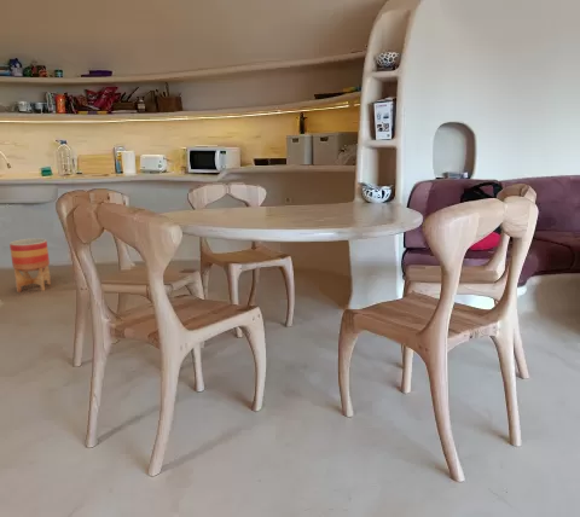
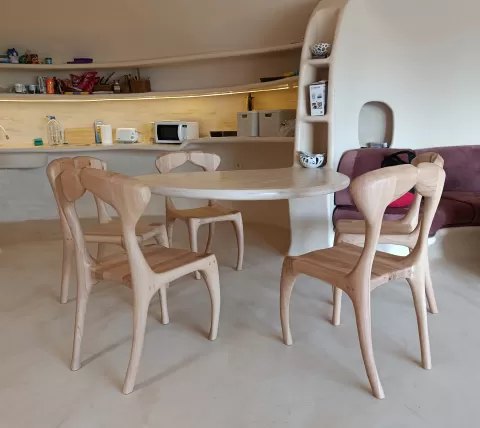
- planter [8,237,52,294]
